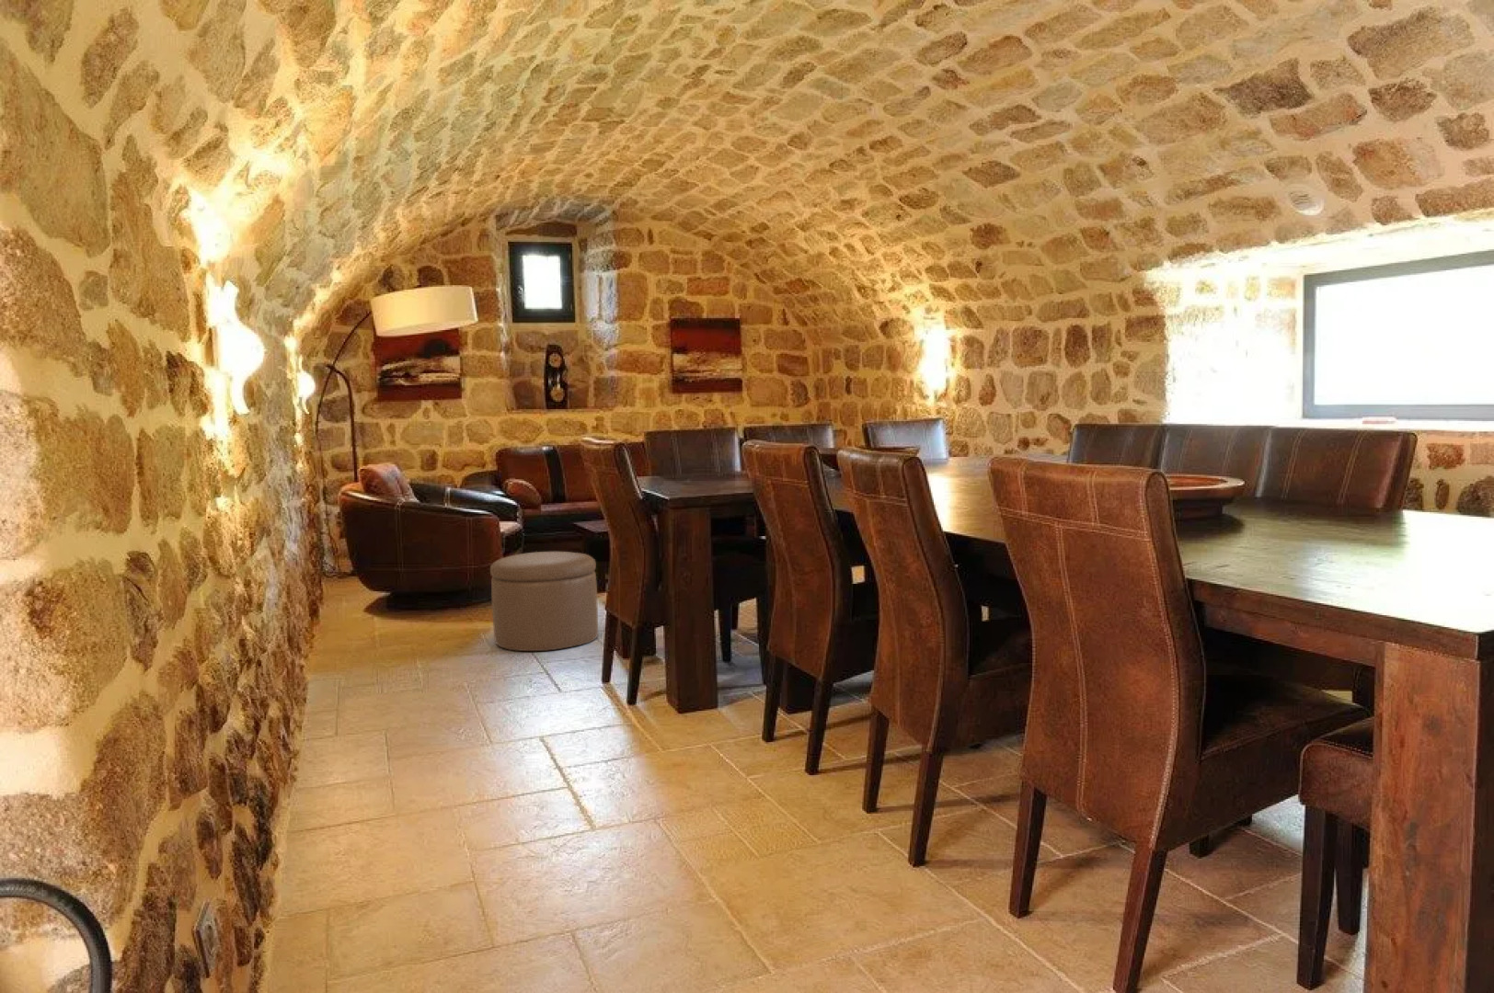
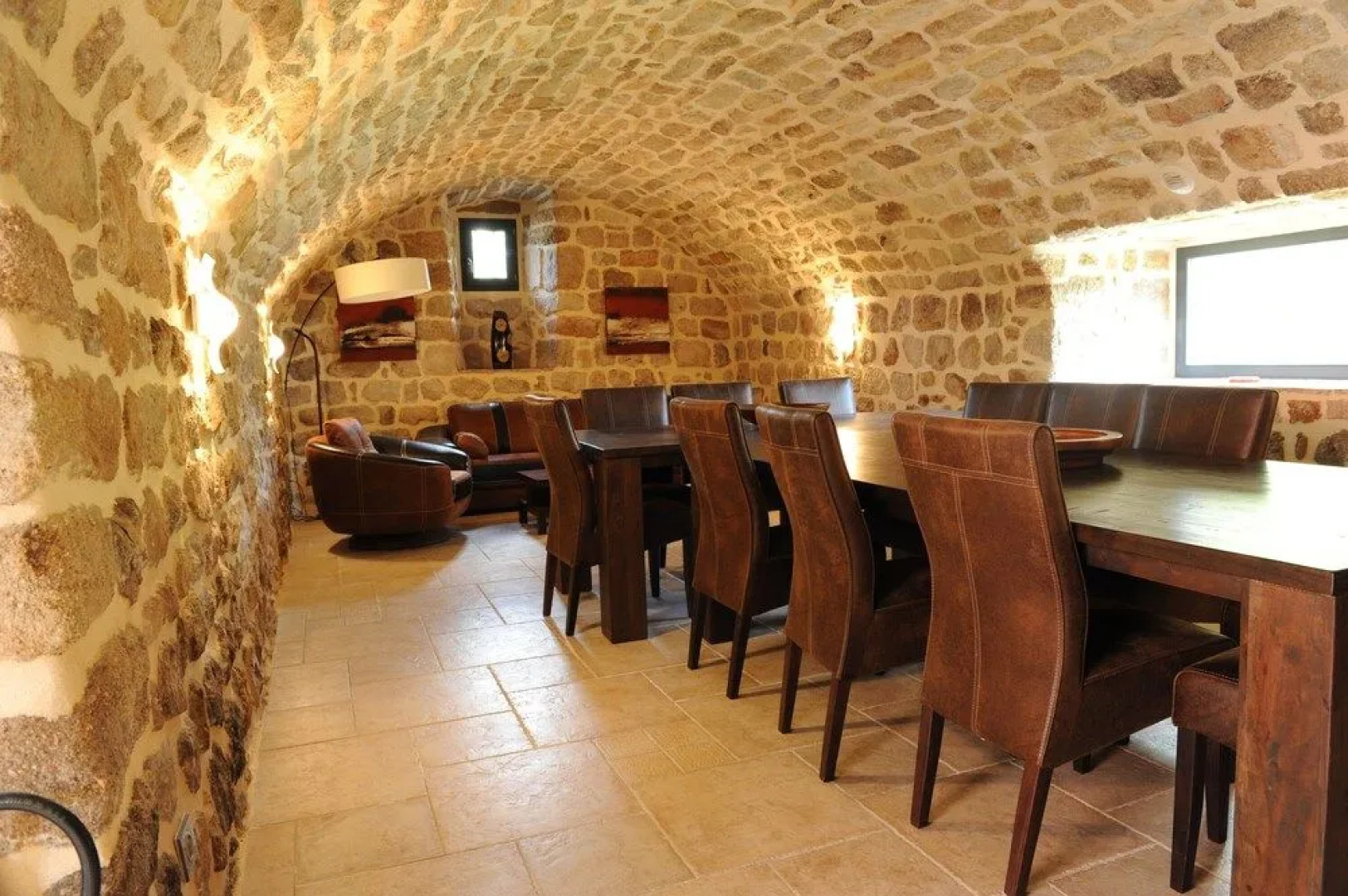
- ottoman [490,551,598,652]
